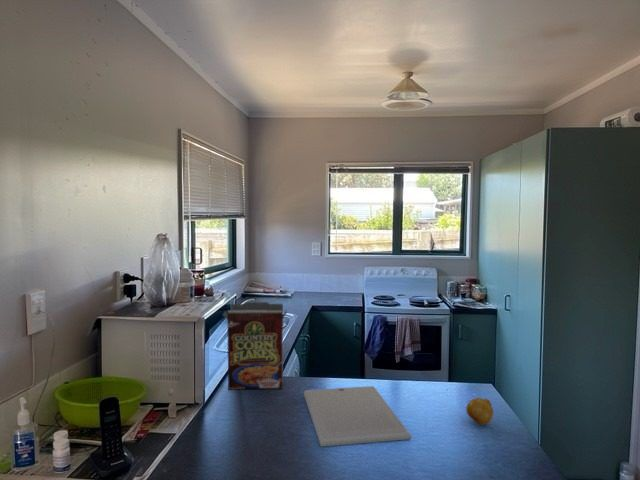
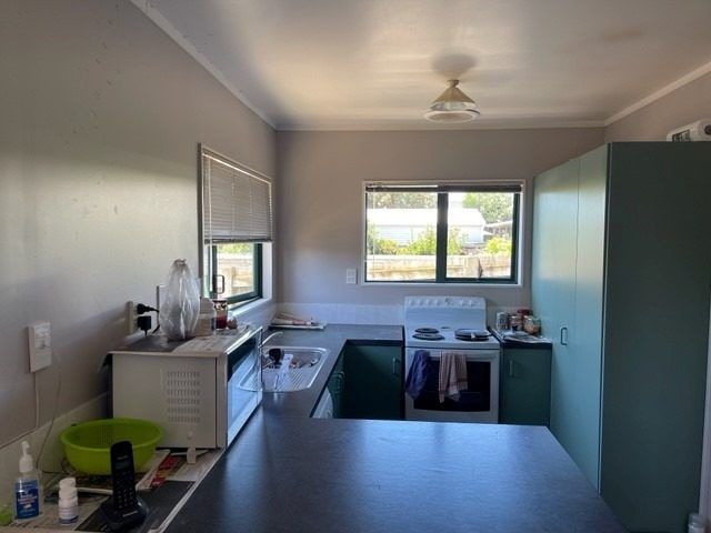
- fruit [465,397,494,426]
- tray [303,385,412,447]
- cereal box [222,301,288,391]
